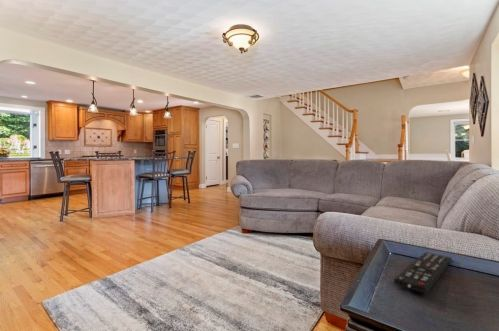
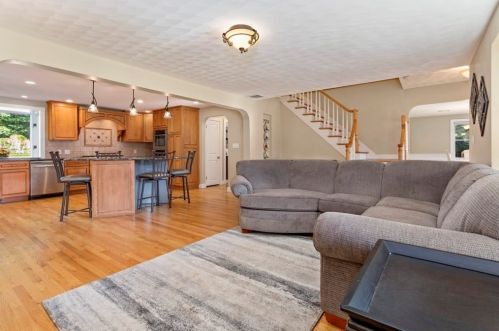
- remote control [393,251,453,295]
